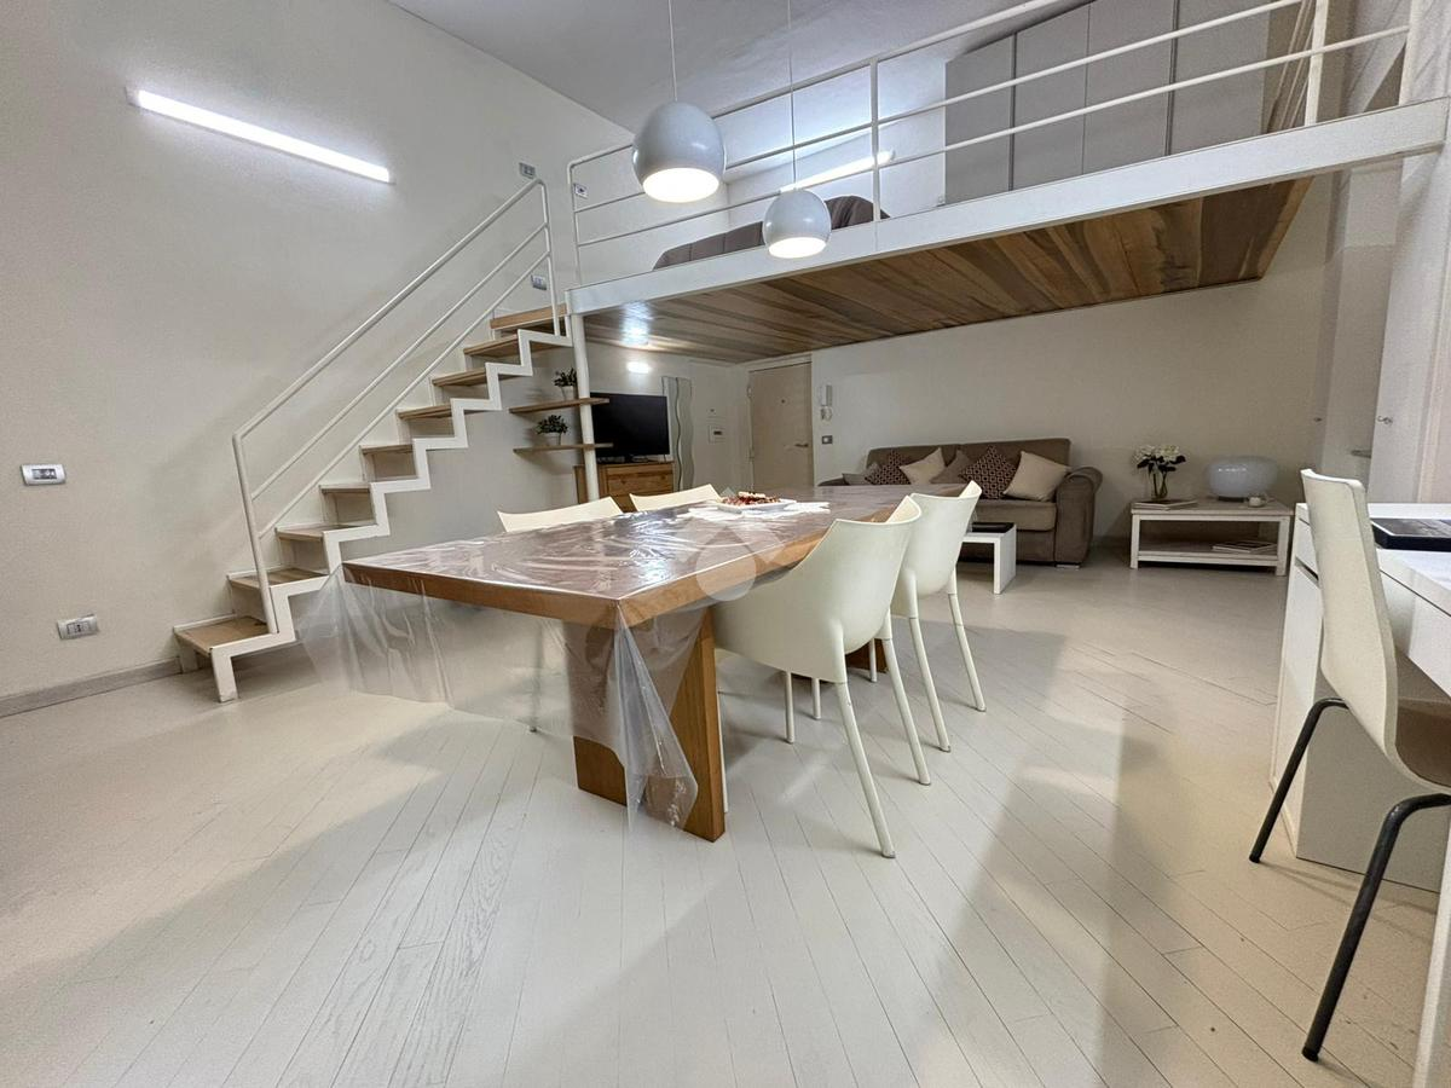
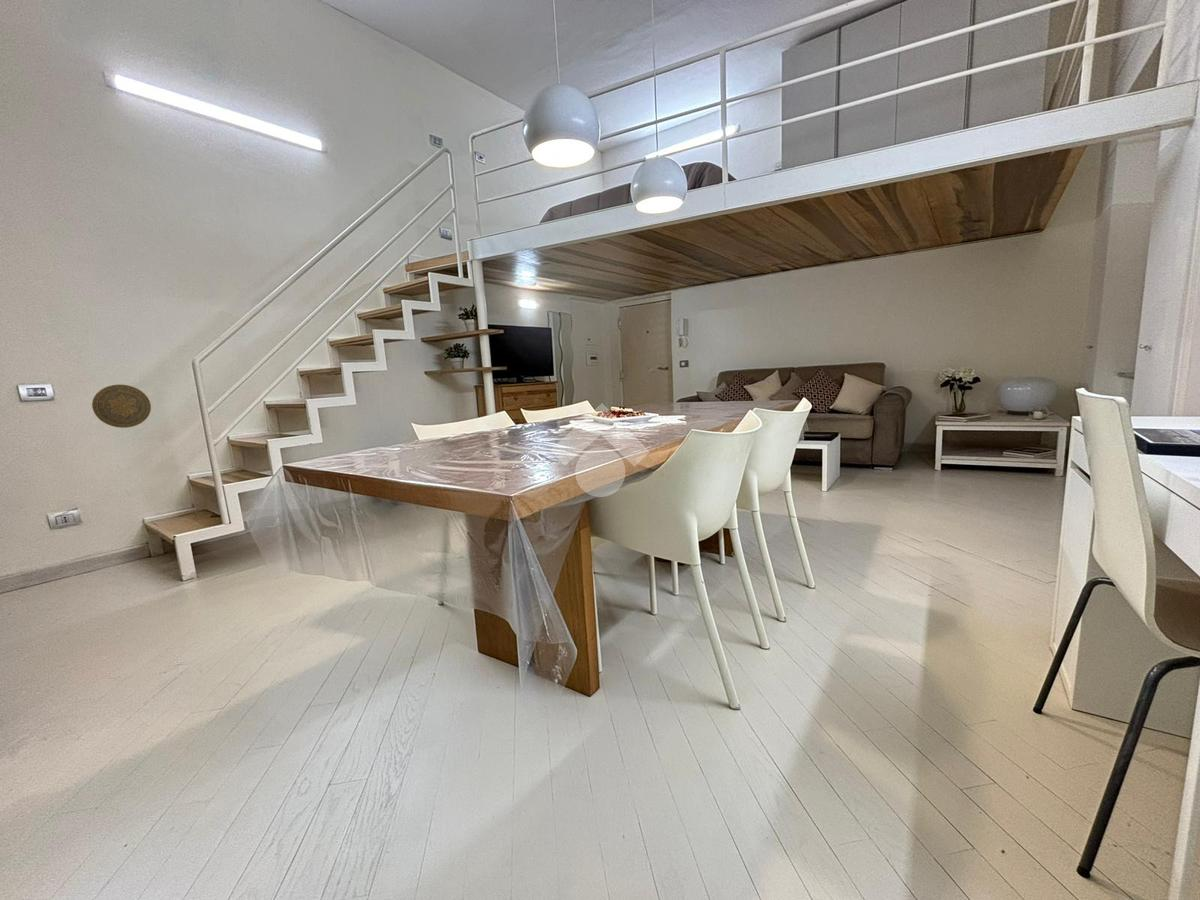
+ decorative plate [91,384,152,429]
